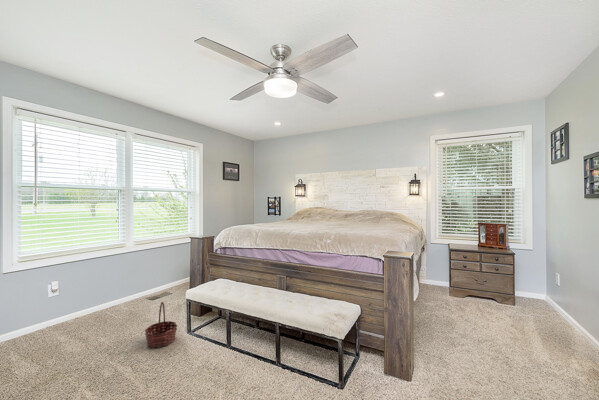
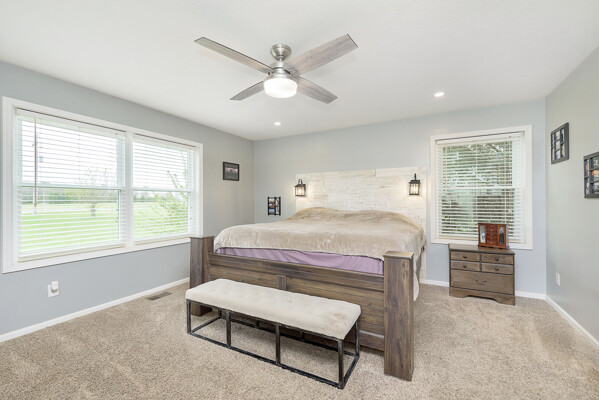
- basket [144,301,178,349]
